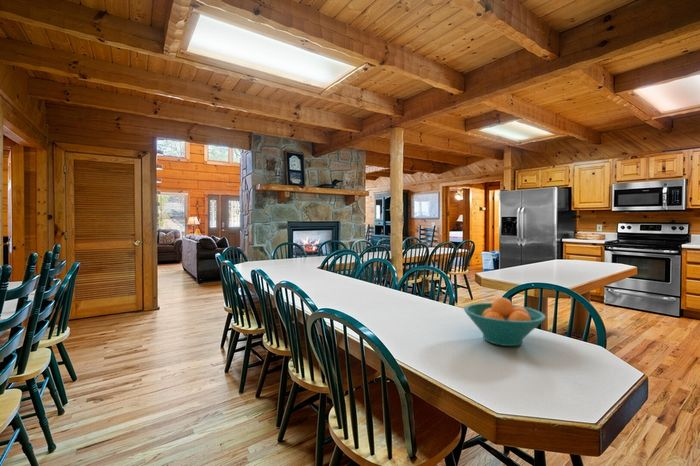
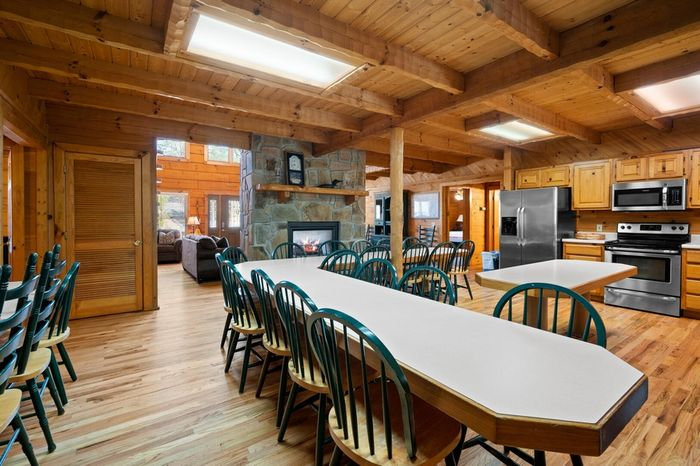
- fruit bowl [463,296,547,347]
